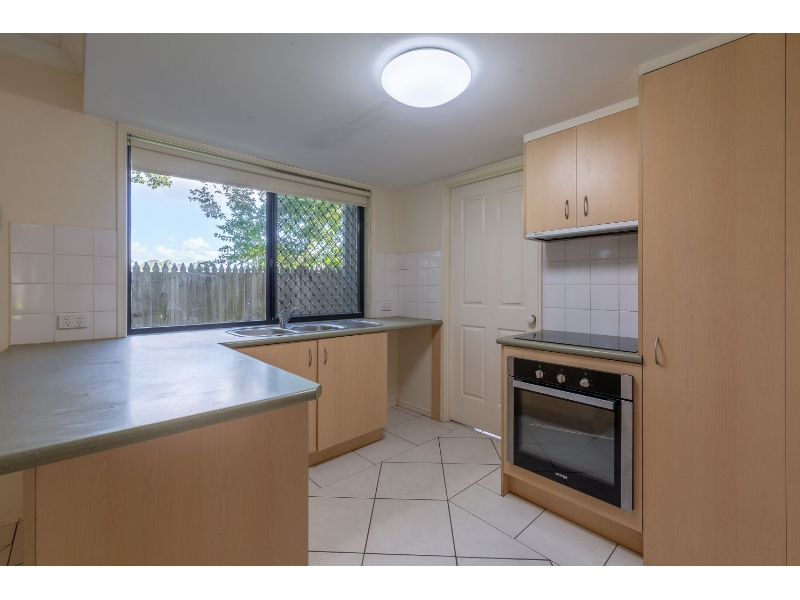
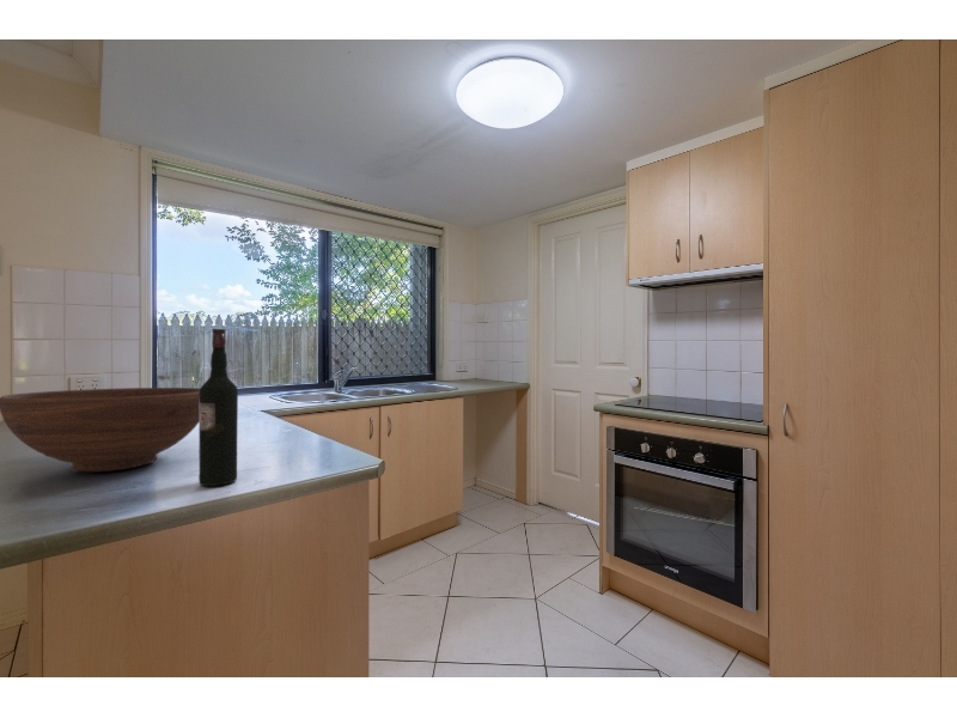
+ fruit bowl [0,387,200,473]
+ wine bottle [197,328,239,487]
